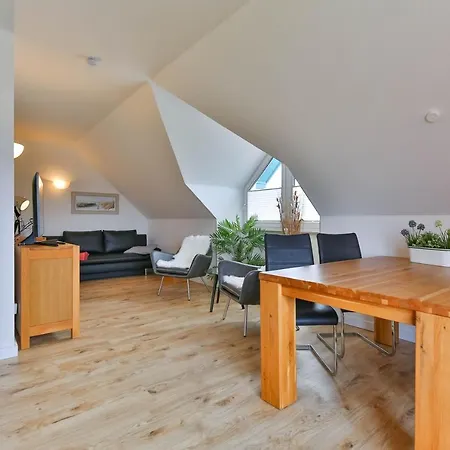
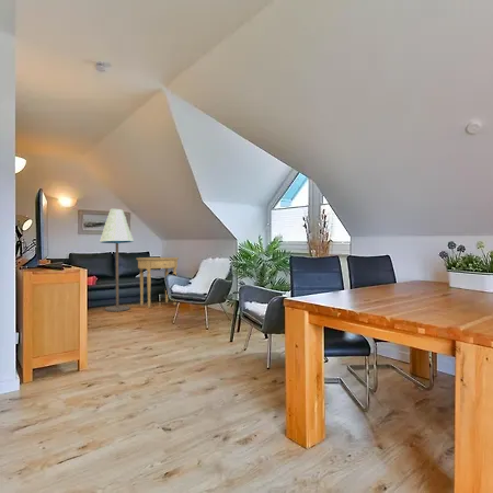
+ floor lamp [99,208,135,312]
+ side table [135,256,181,309]
